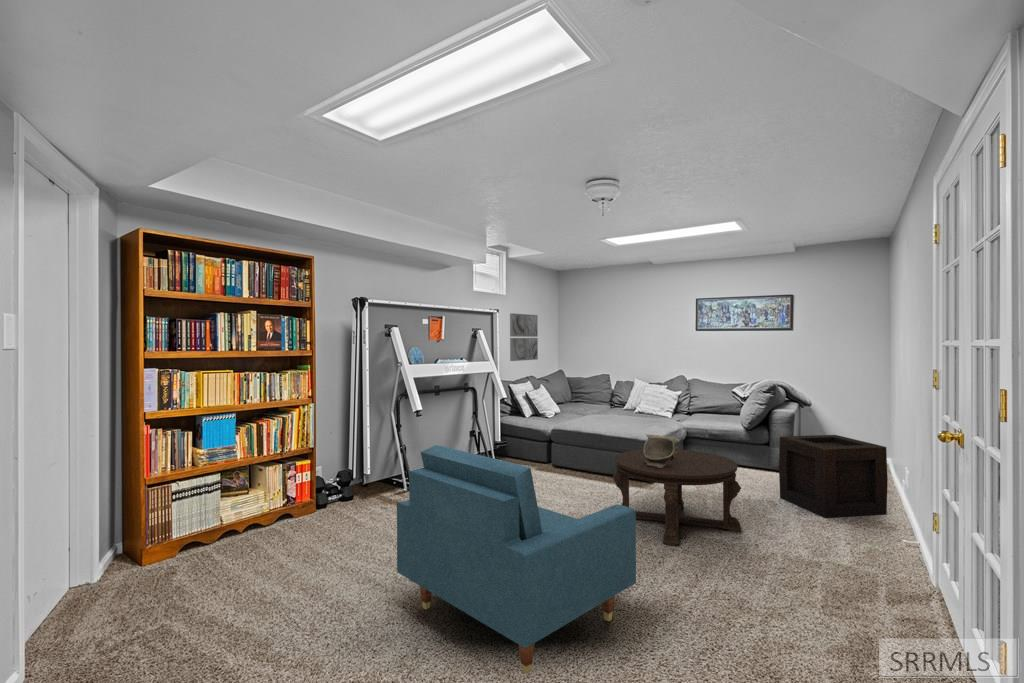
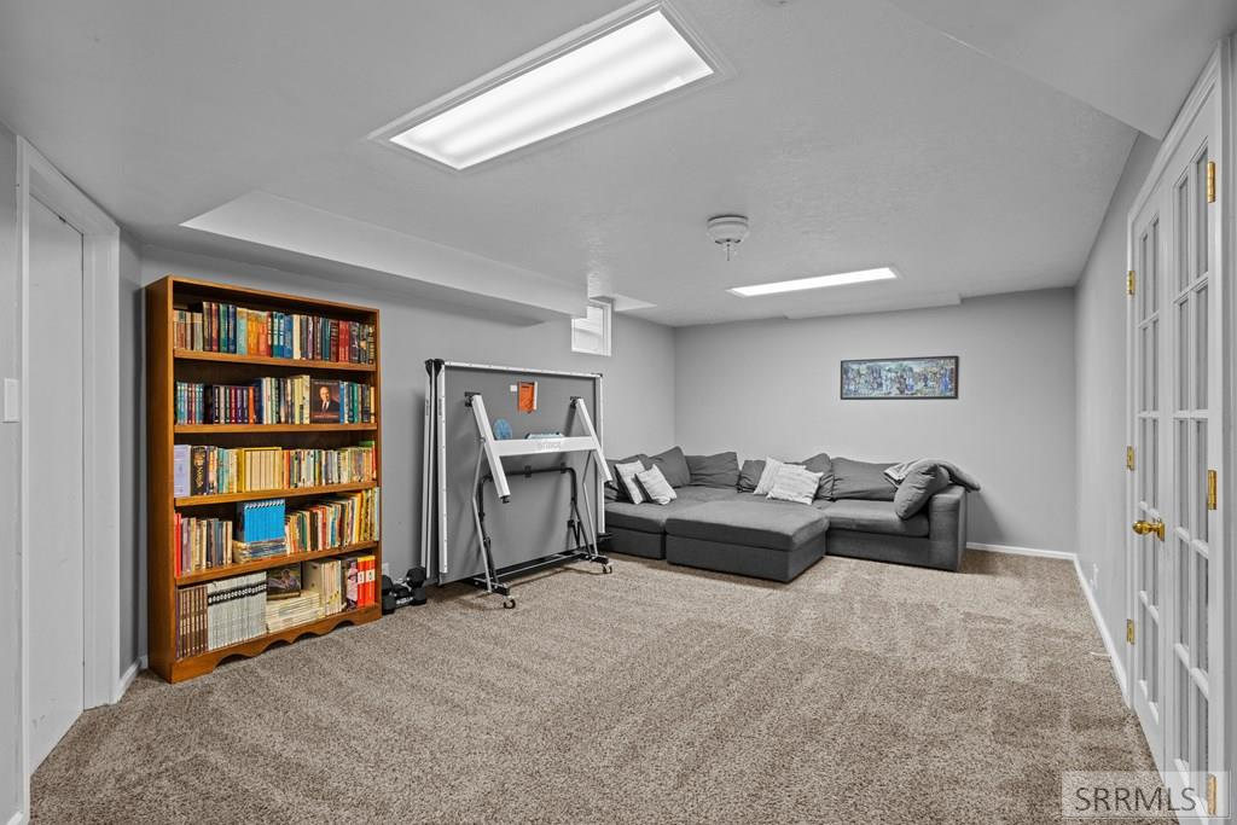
- decorative bowl [643,434,681,469]
- wooden crate [778,434,889,519]
- coffee table [612,448,742,547]
- armchair [396,444,637,675]
- wall art [509,312,539,362]
